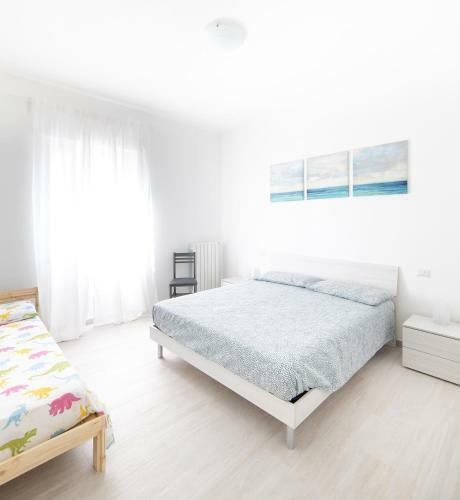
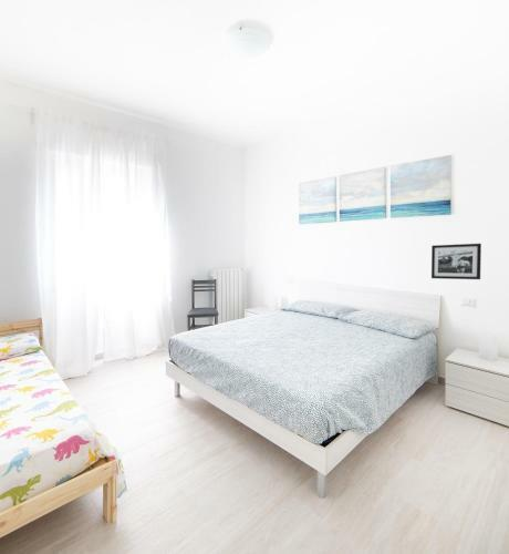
+ picture frame [430,243,482,280]
